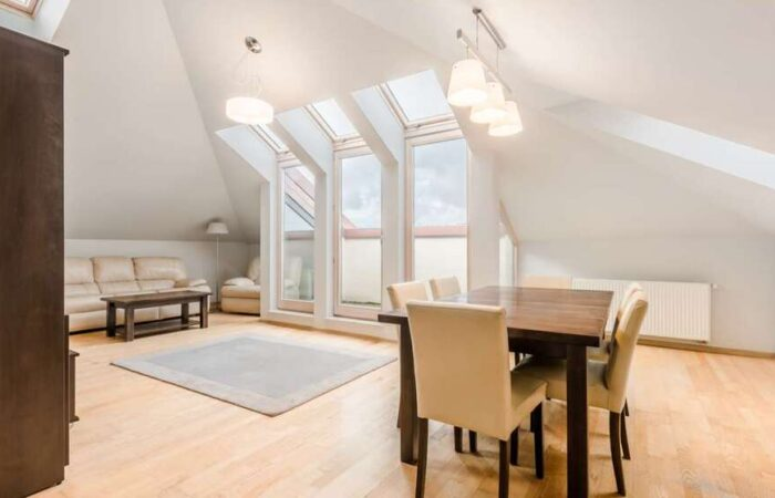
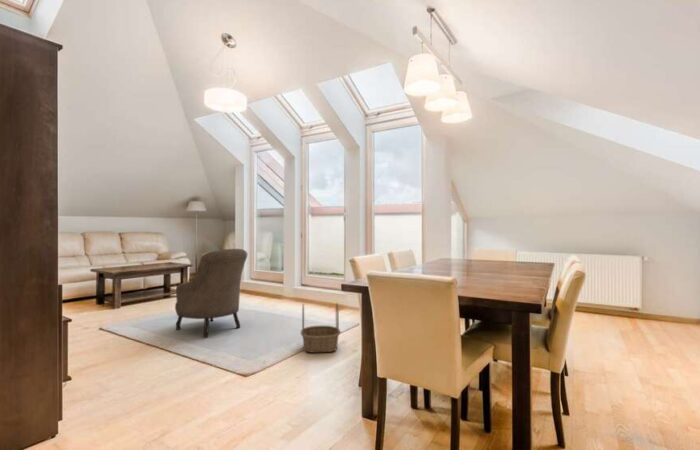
+ armchair [174,248,248,338]
+ basket [299,302,341,354]
